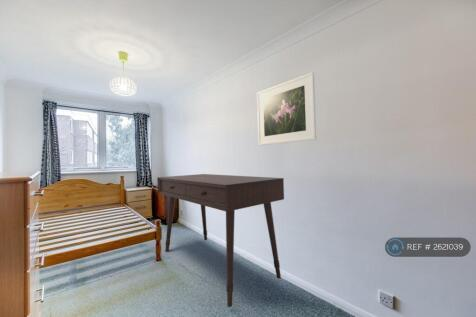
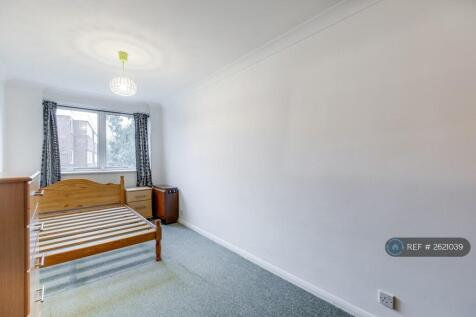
- desk [156,173,285,308]
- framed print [256,71,317,146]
